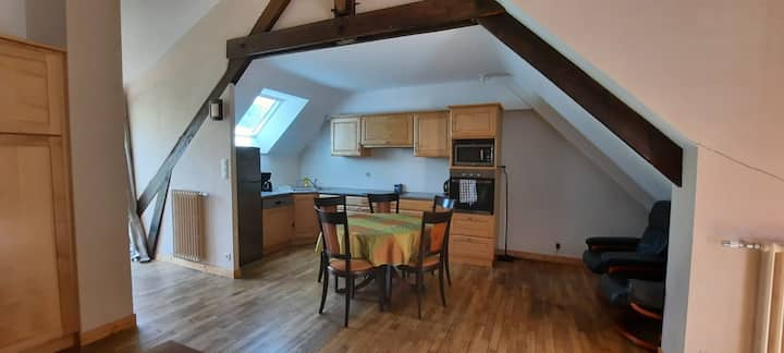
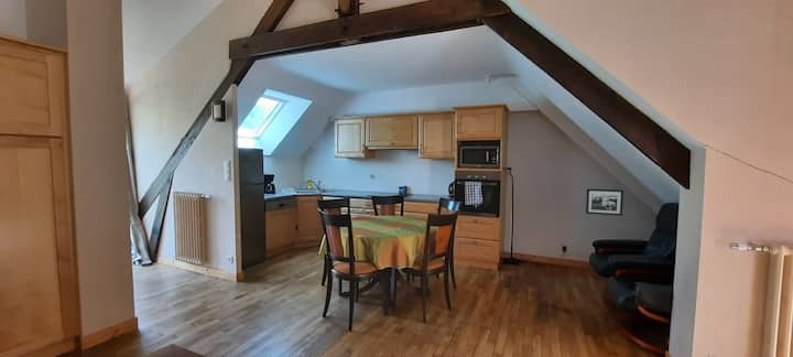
+ picture frame [585,187,624,217]
